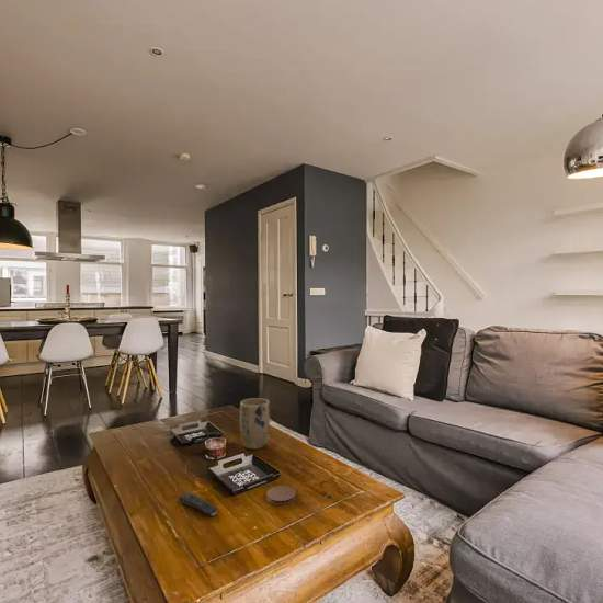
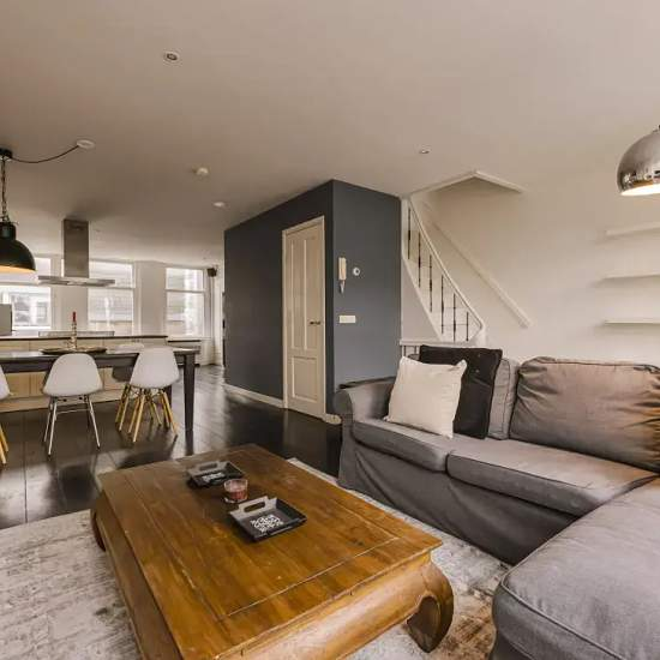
- remote control [178,491,218,517]
- coaster [265,485,297,507]
- plant pot [239,397,271,451]
